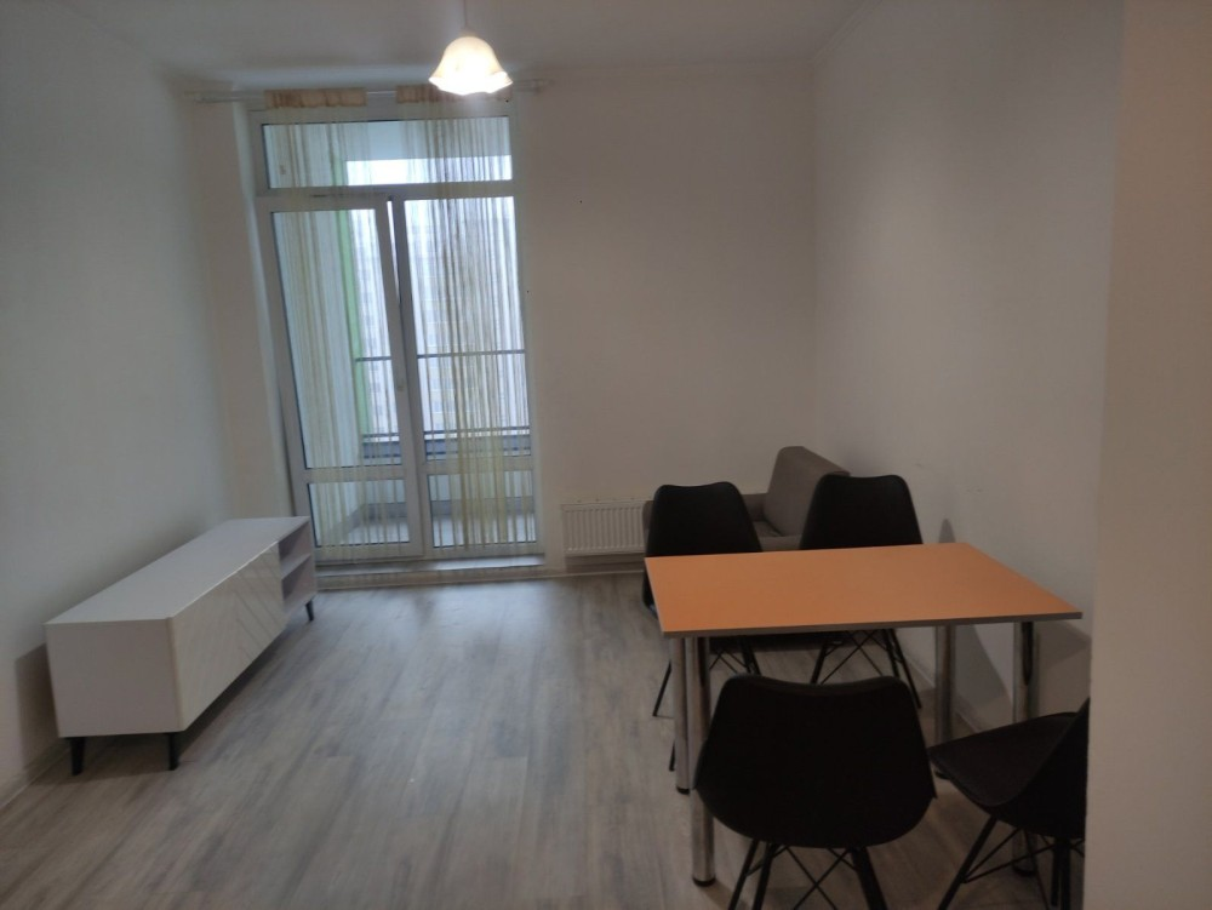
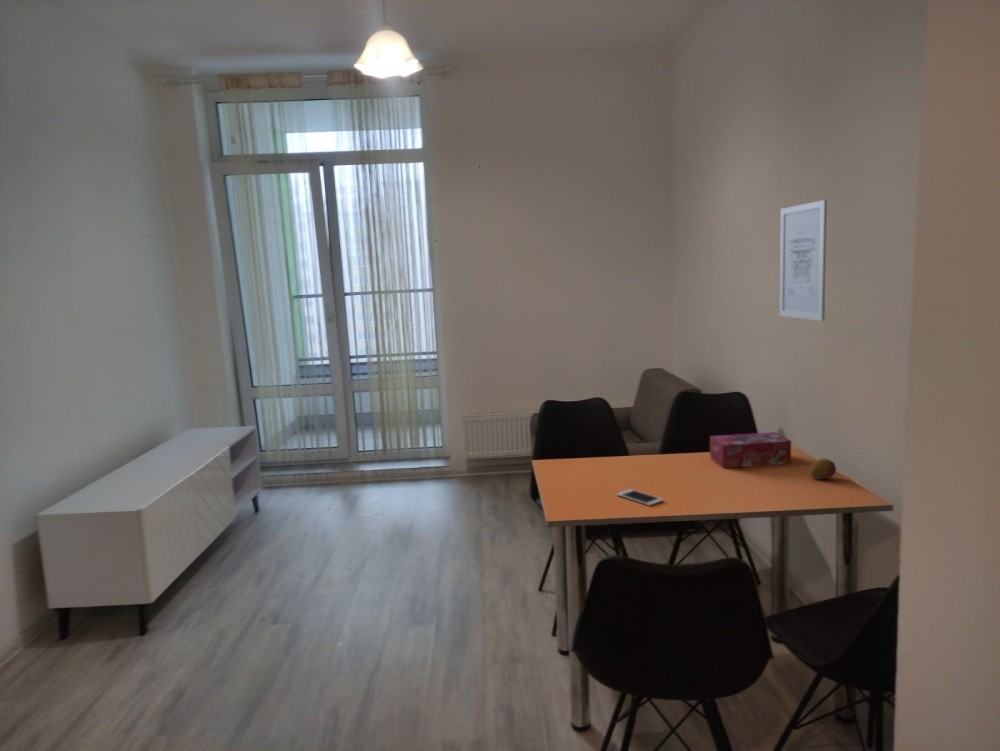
+ wall art [779,199,828,322]
+ cell phone [616,488,664,507]
+ fruit [809,458,837,480]
+ tissue box [709,431,792,469]
